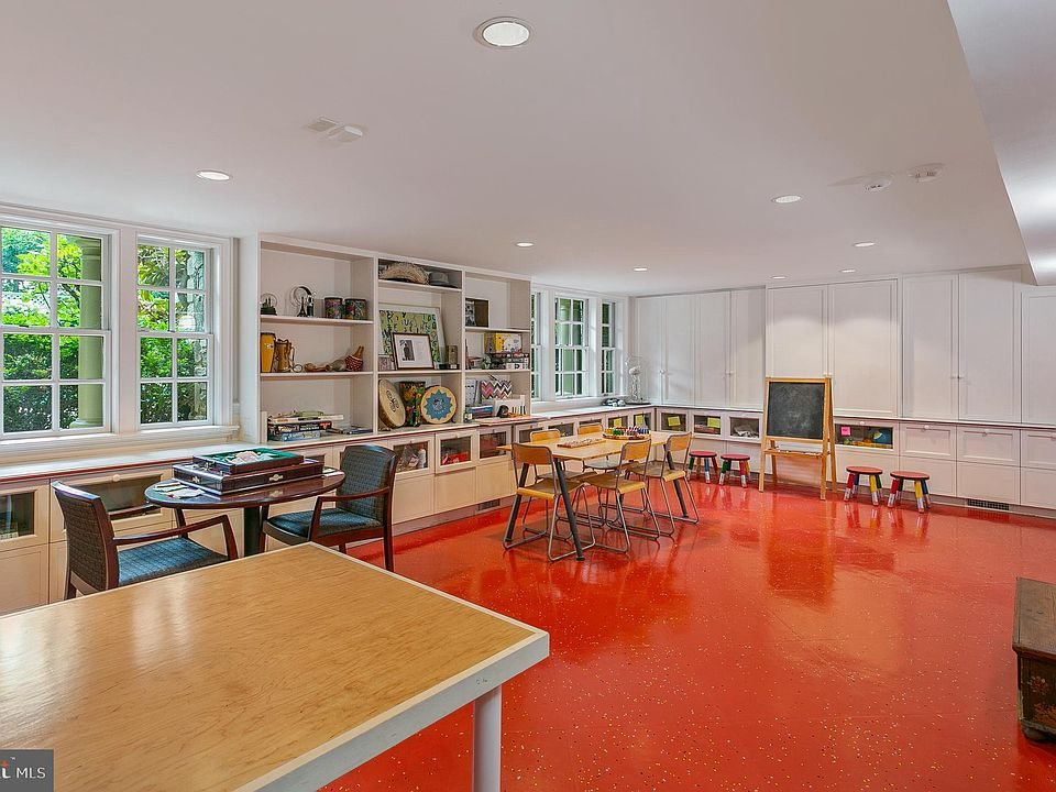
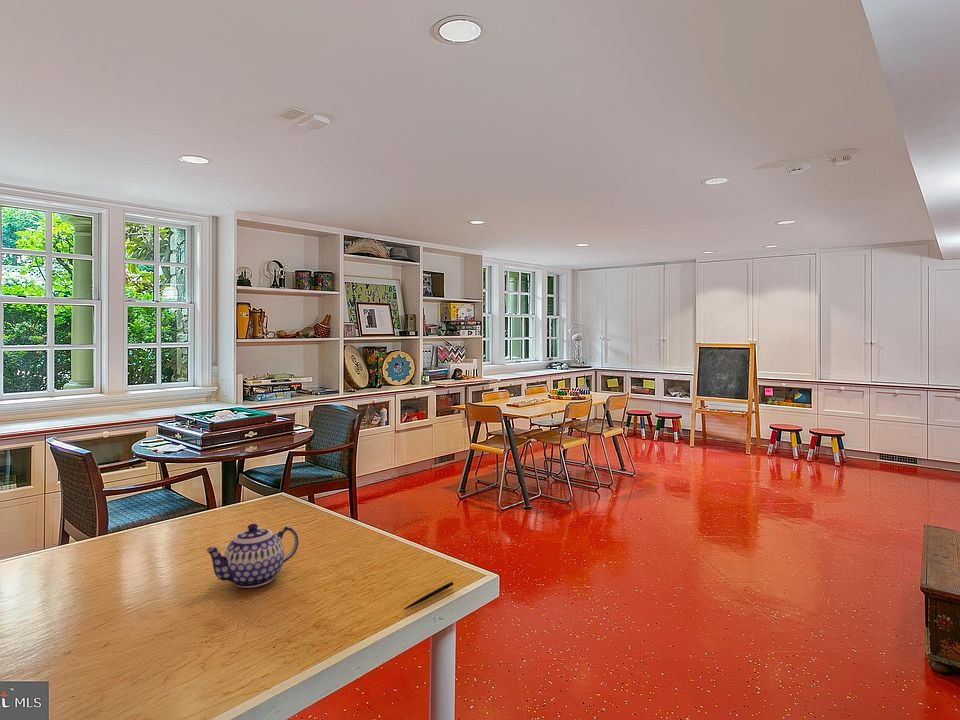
+ pen [402,581,454,611]
+ teapot [205,523,299,589]
